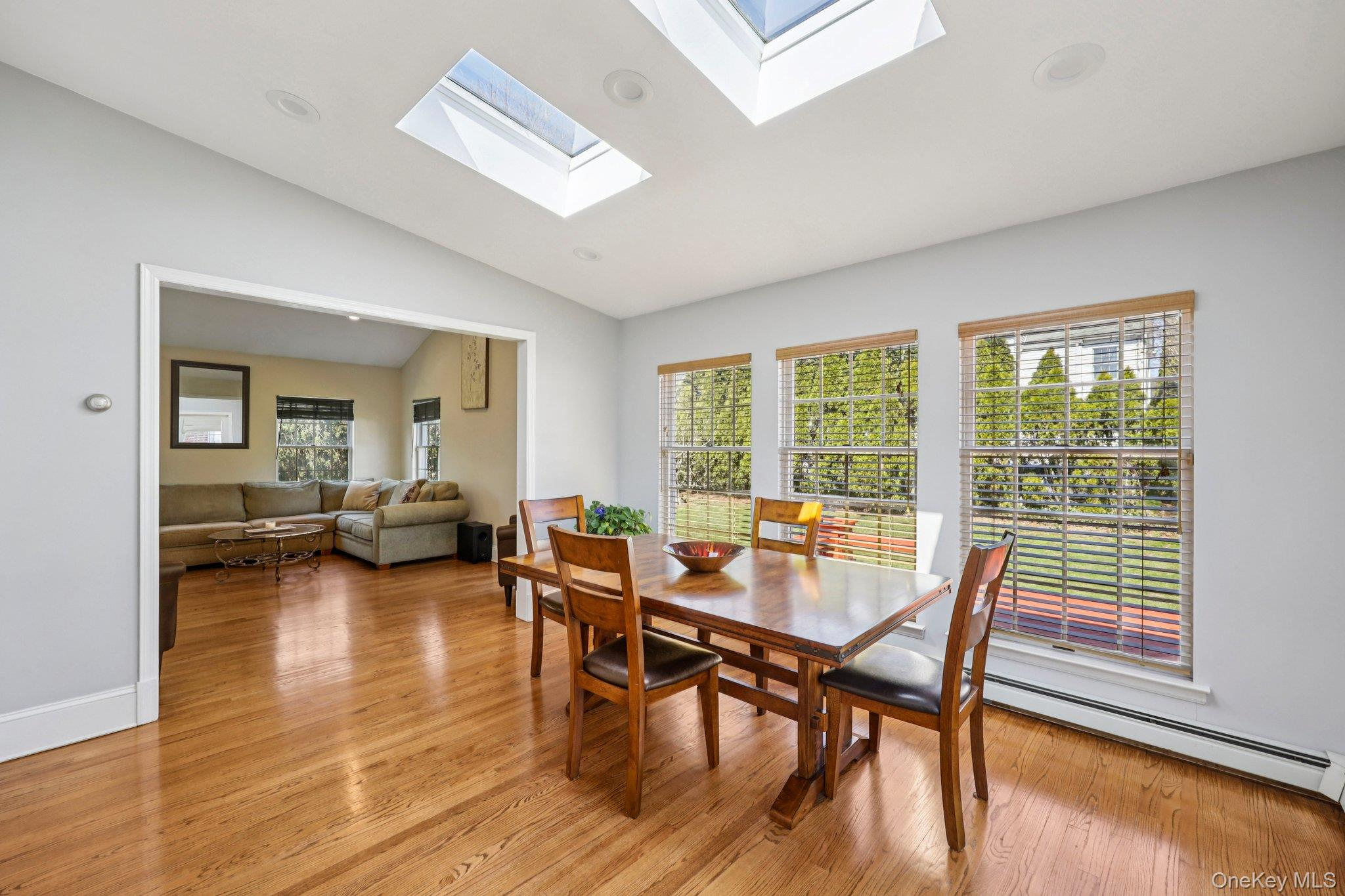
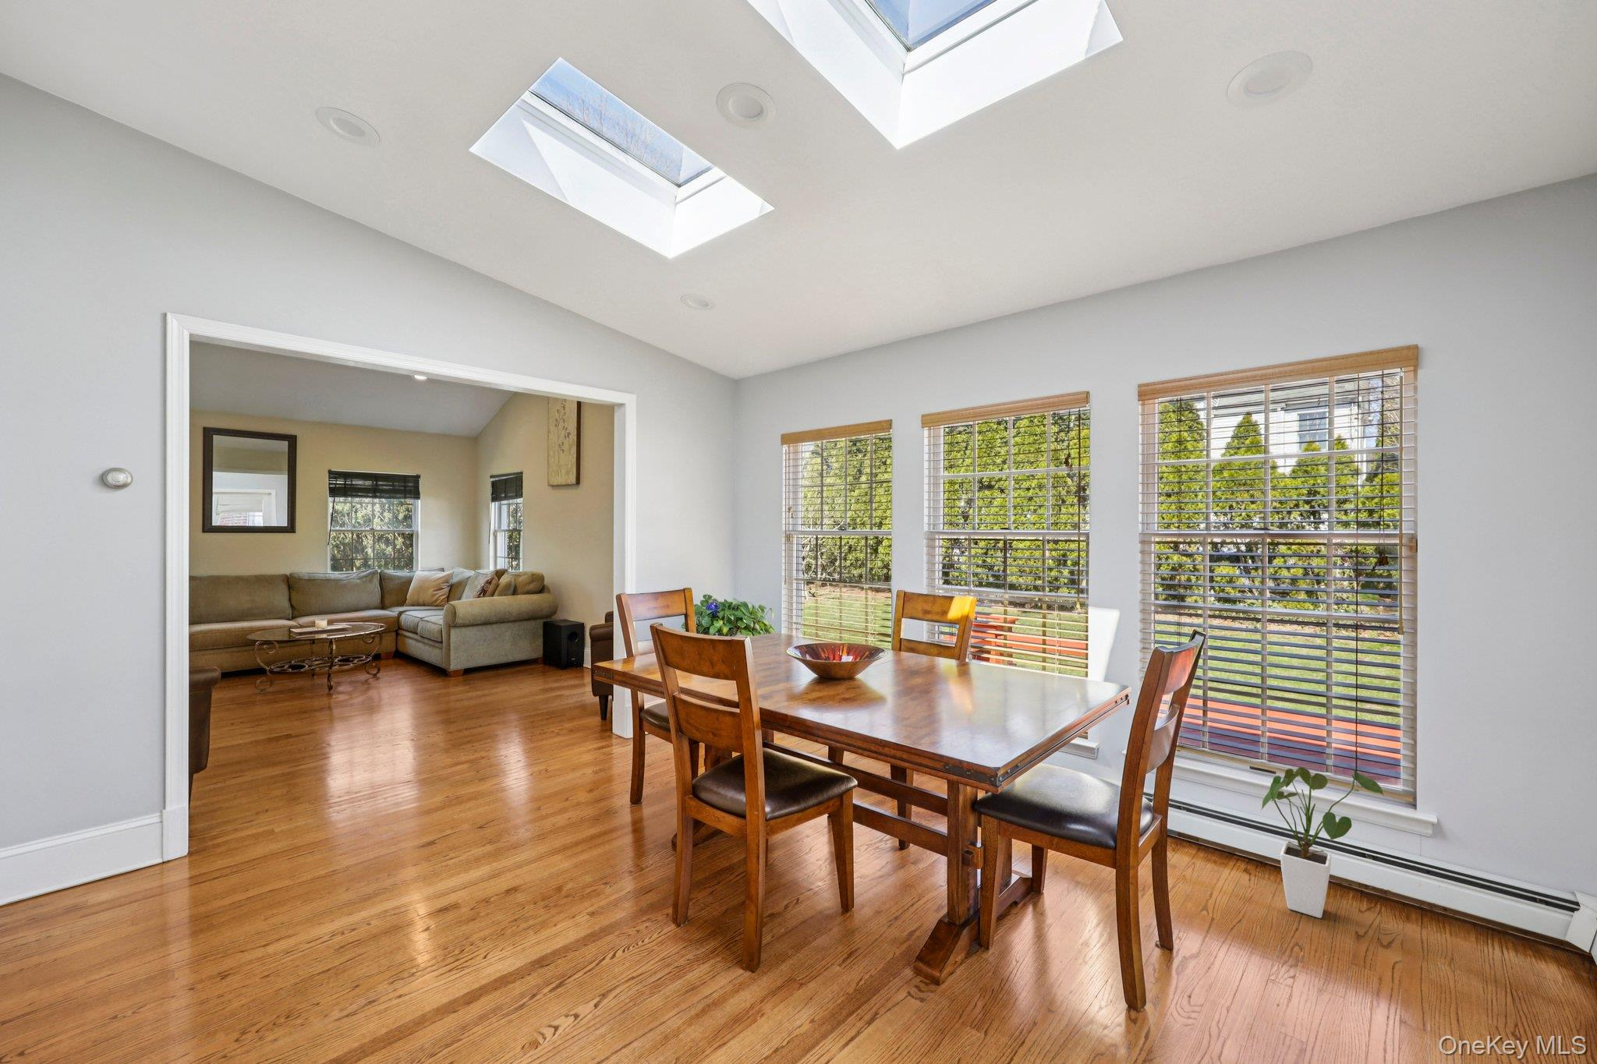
+ house plant [1260,766,1384,919]
